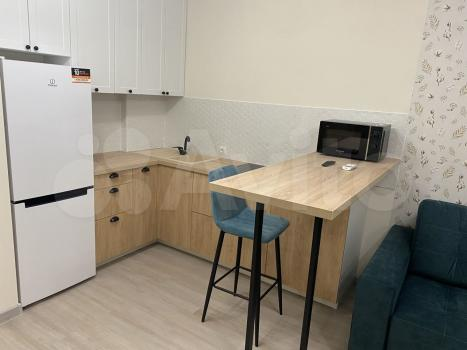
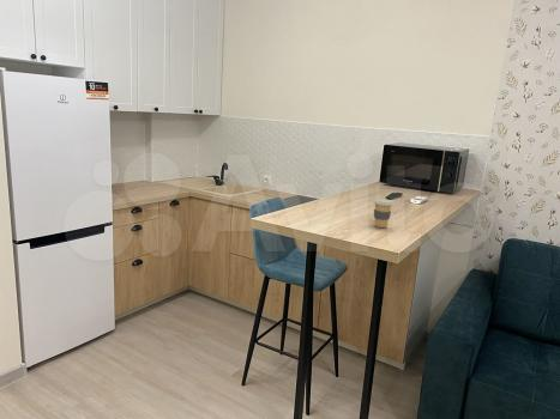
+ coffee cup [373,199,395,229]
